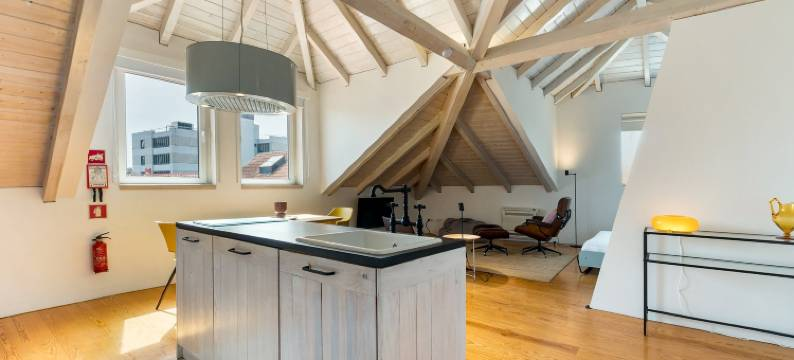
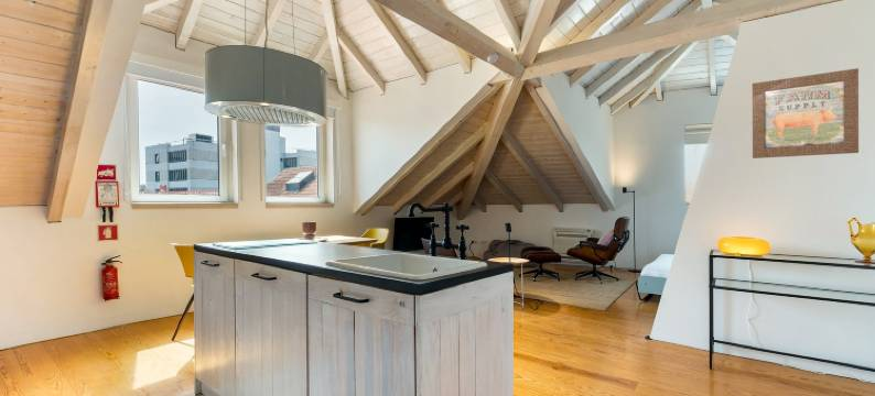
+ wall art [752,67,860,160]
